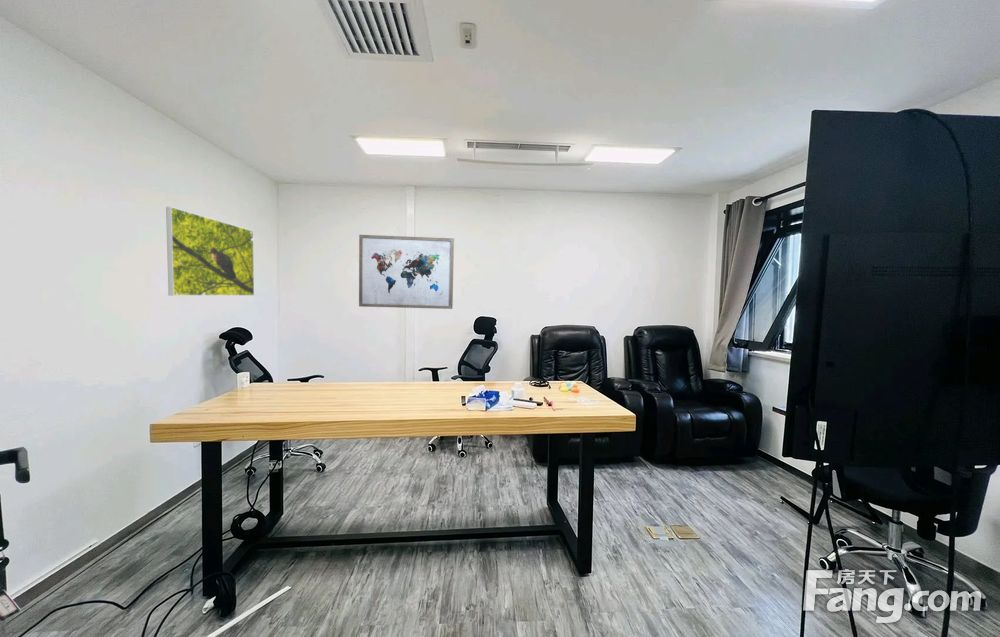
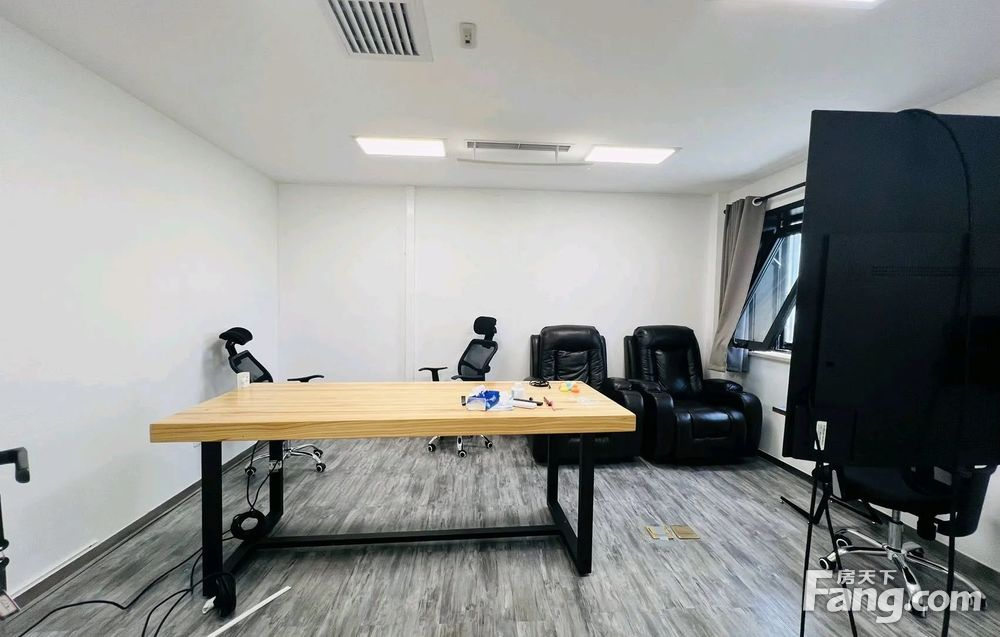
- wall art [358,234,455,310]
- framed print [165,206,255,297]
